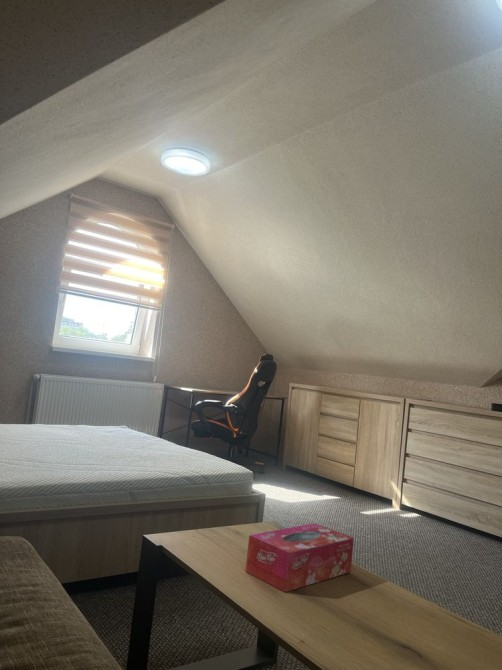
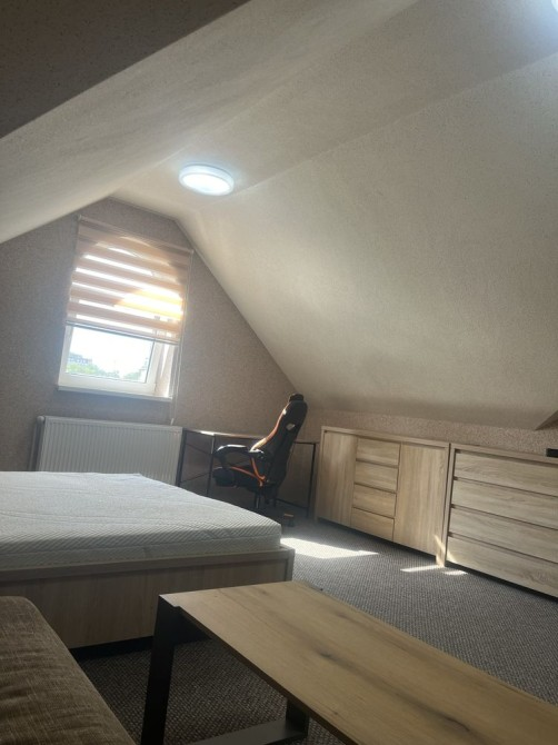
- tissue box [244,522,355,593]
